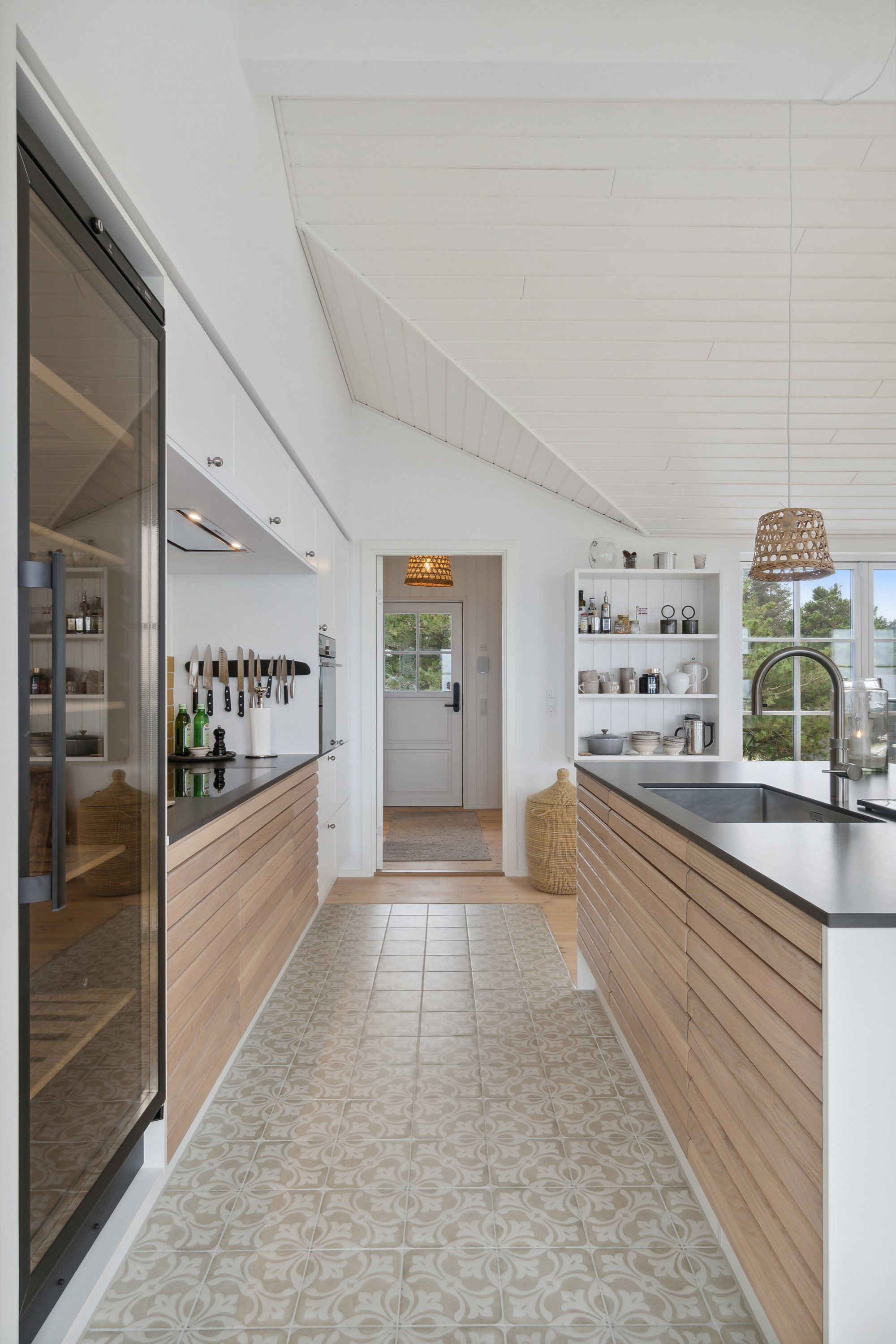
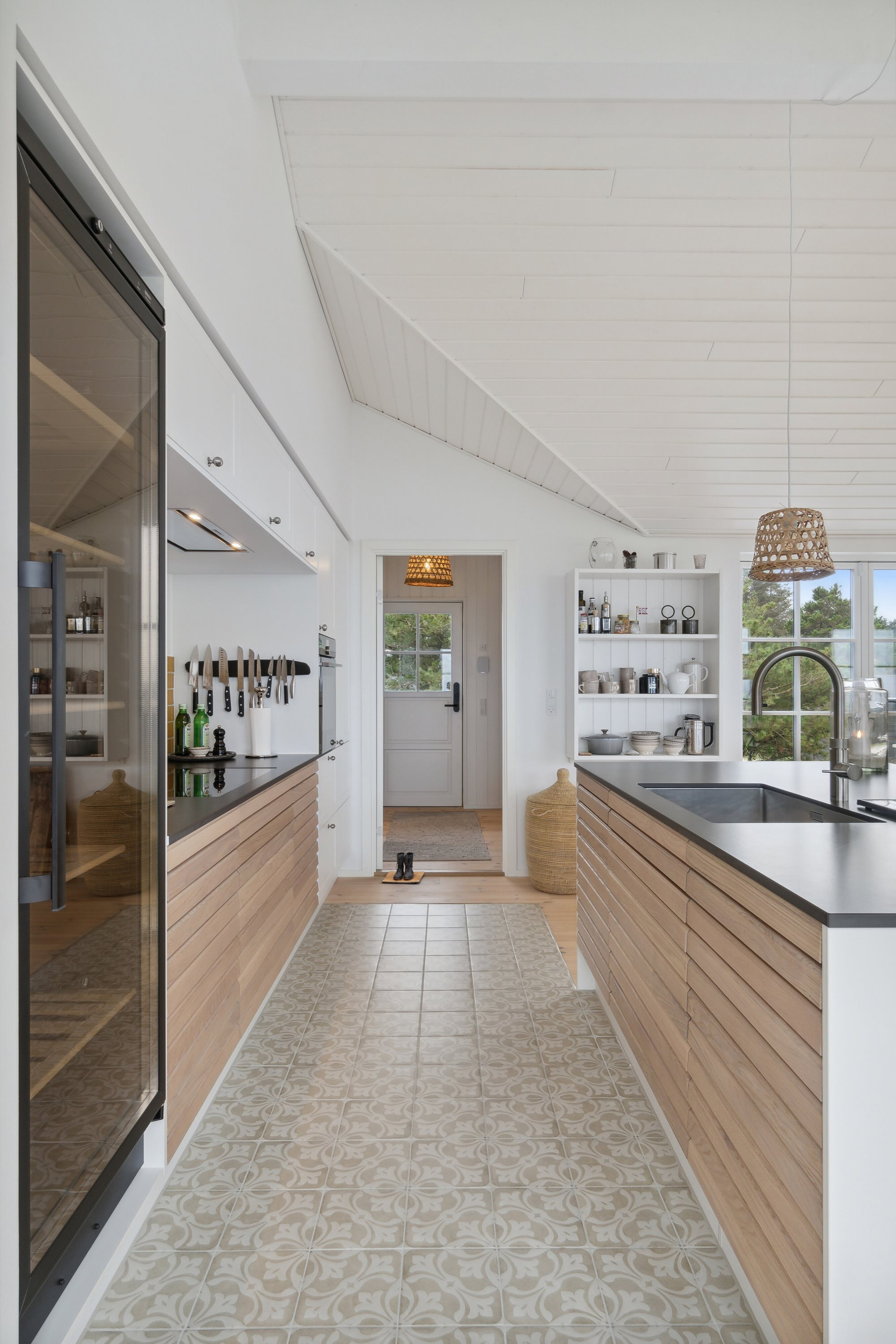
+ boots [381,852,425,883]
